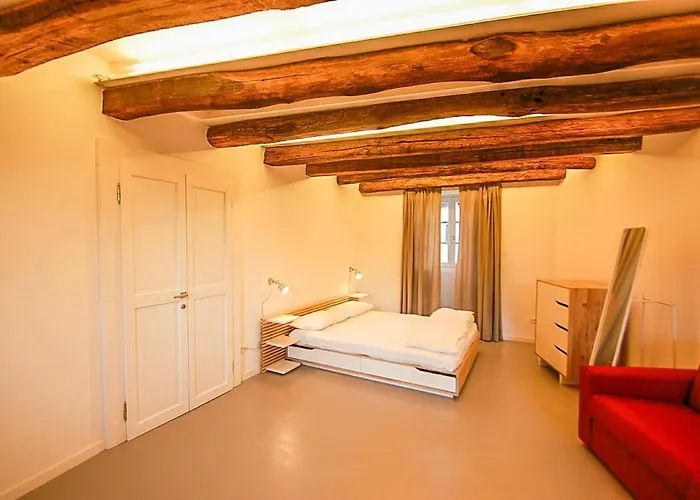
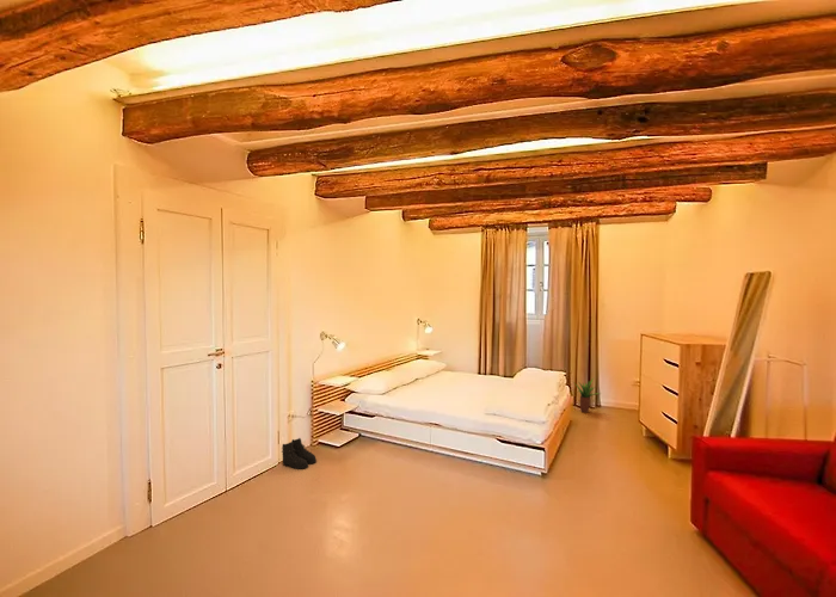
+ boots [281,437,318,470]
+ potted plant [573,377,601,414]
